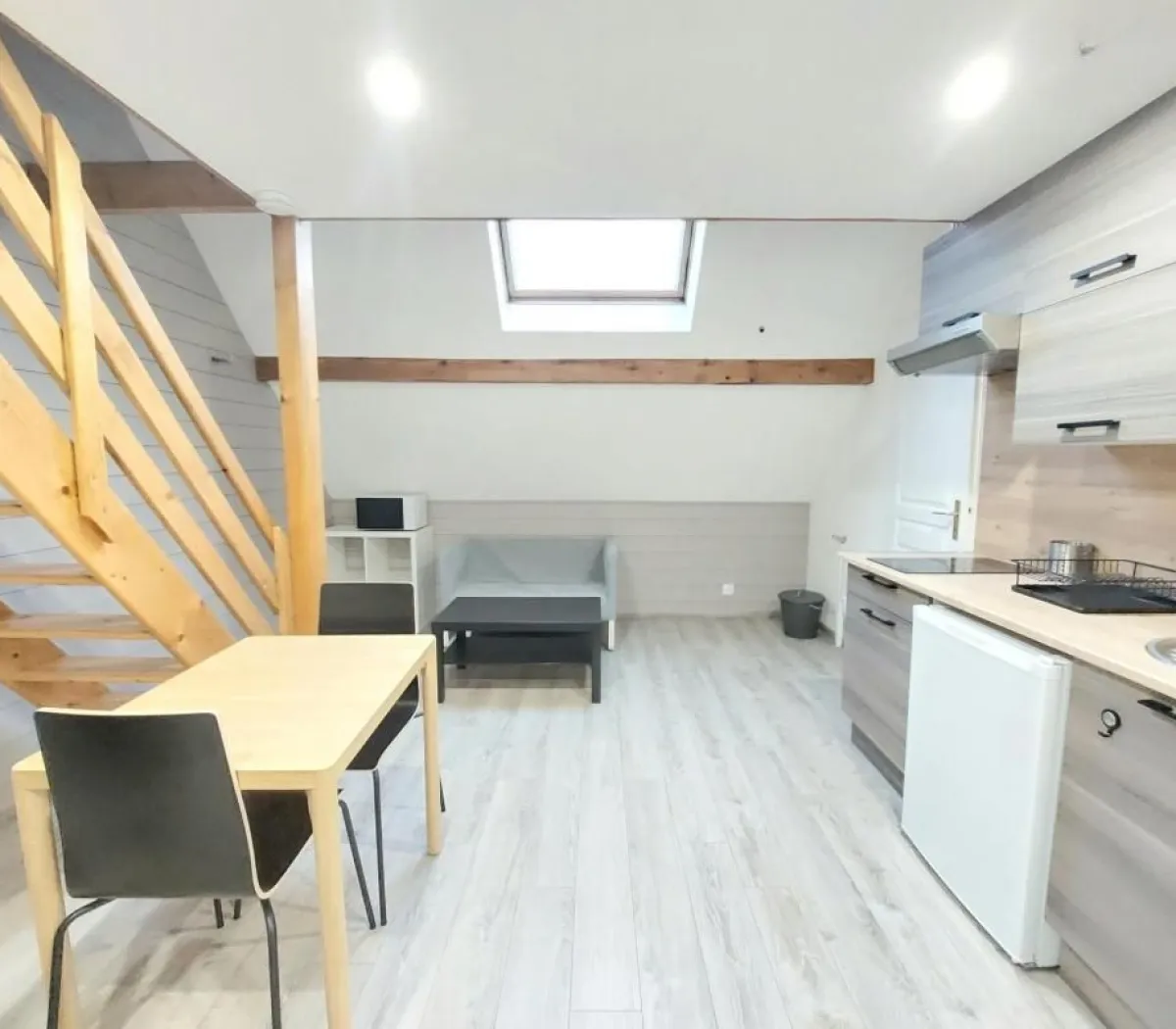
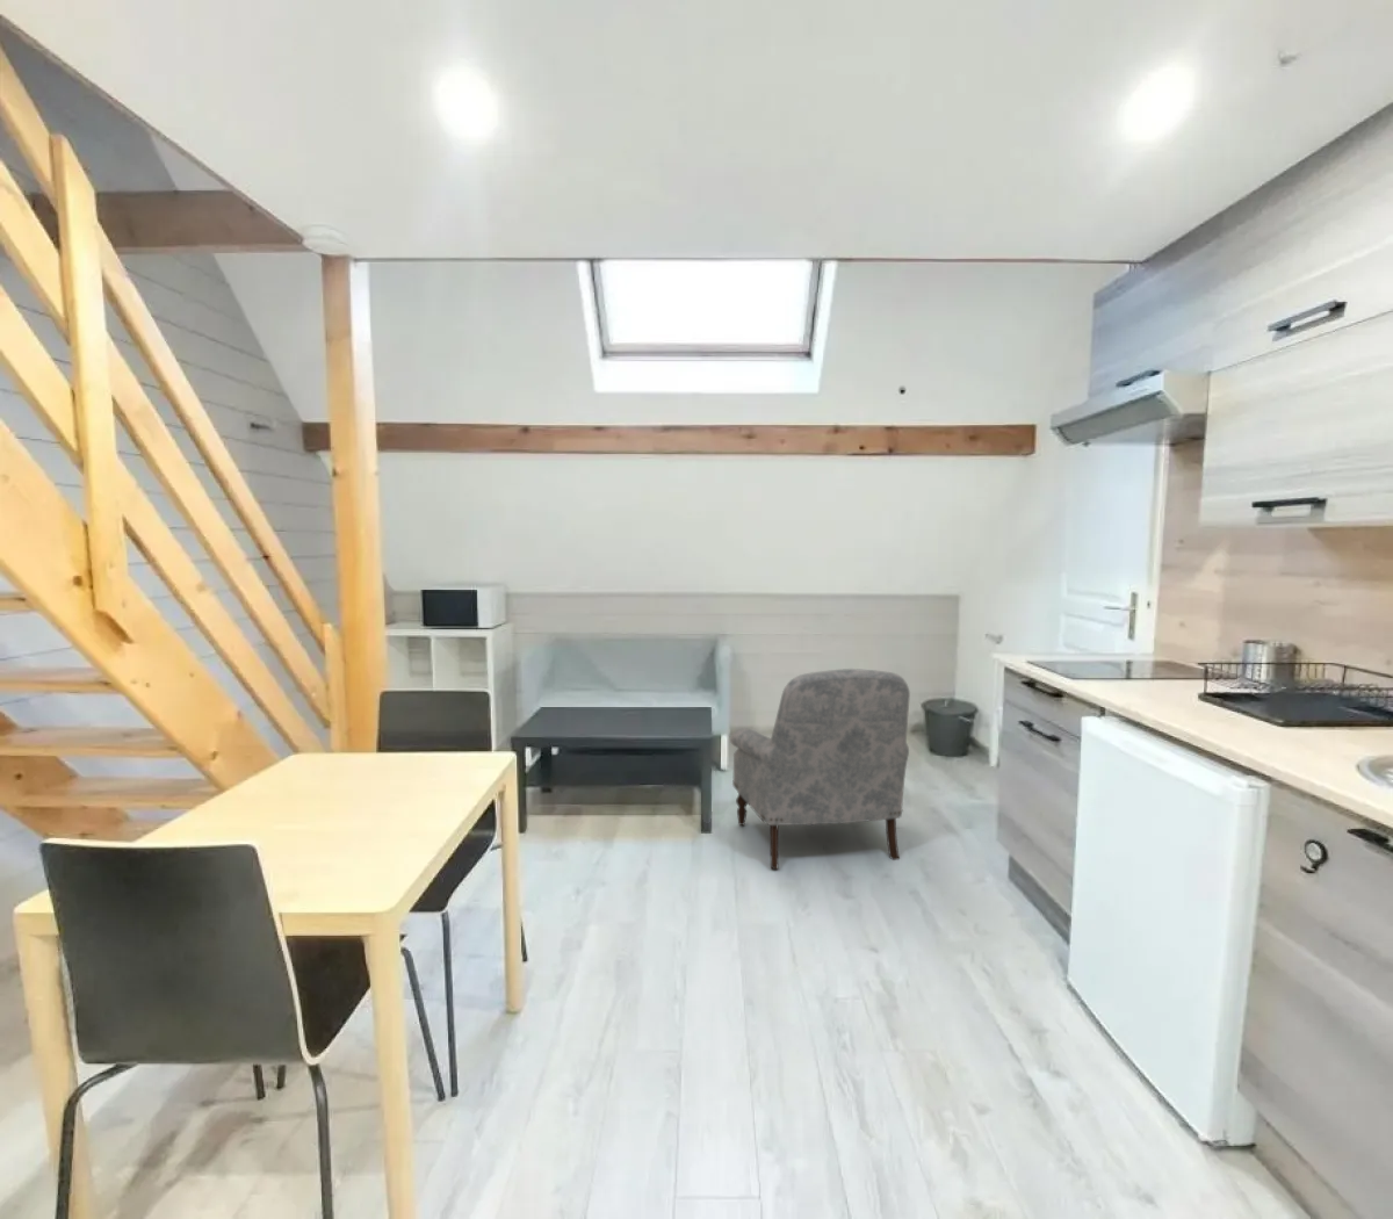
+ armchair [728,668,911,870]
